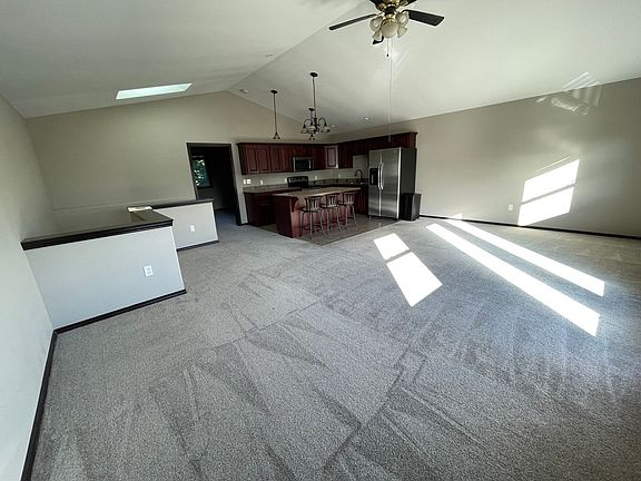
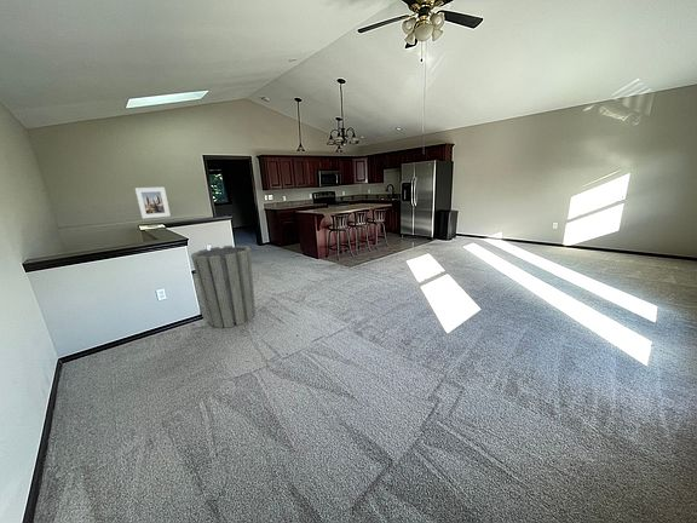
+ trash can [190,245,257,329]
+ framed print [134,186,172,219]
